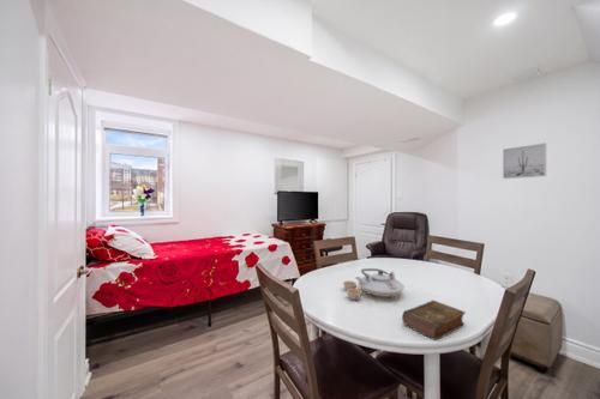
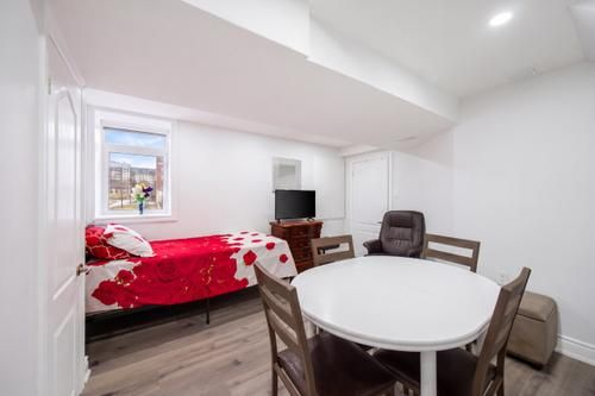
- teapot [342,267,406,301]
- book [401,300,467,341]
- wall art [502,143,547,180]
